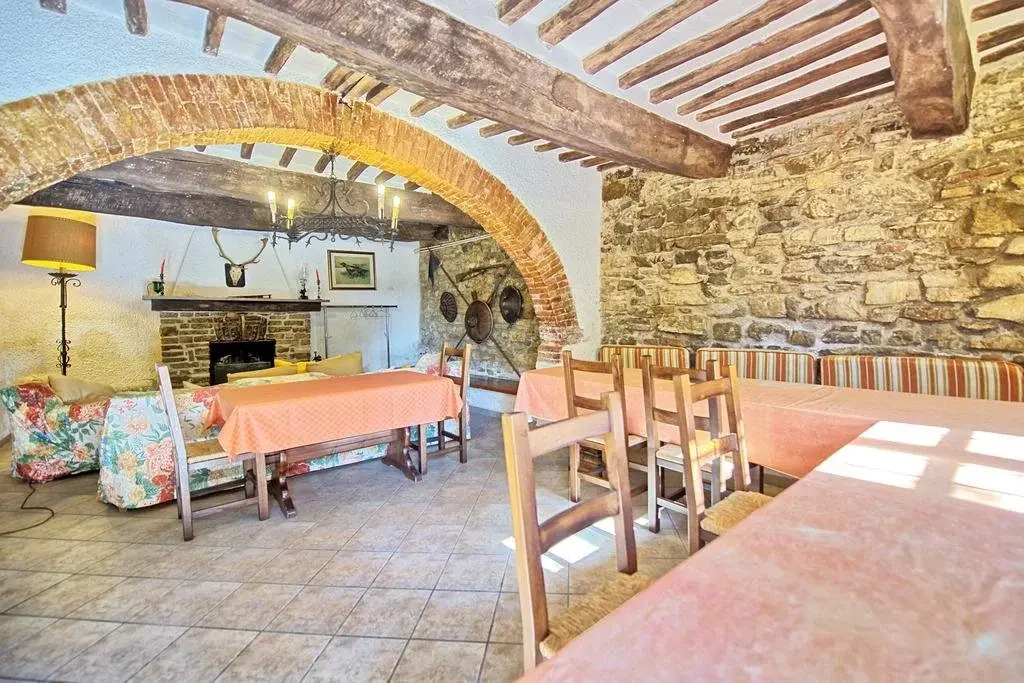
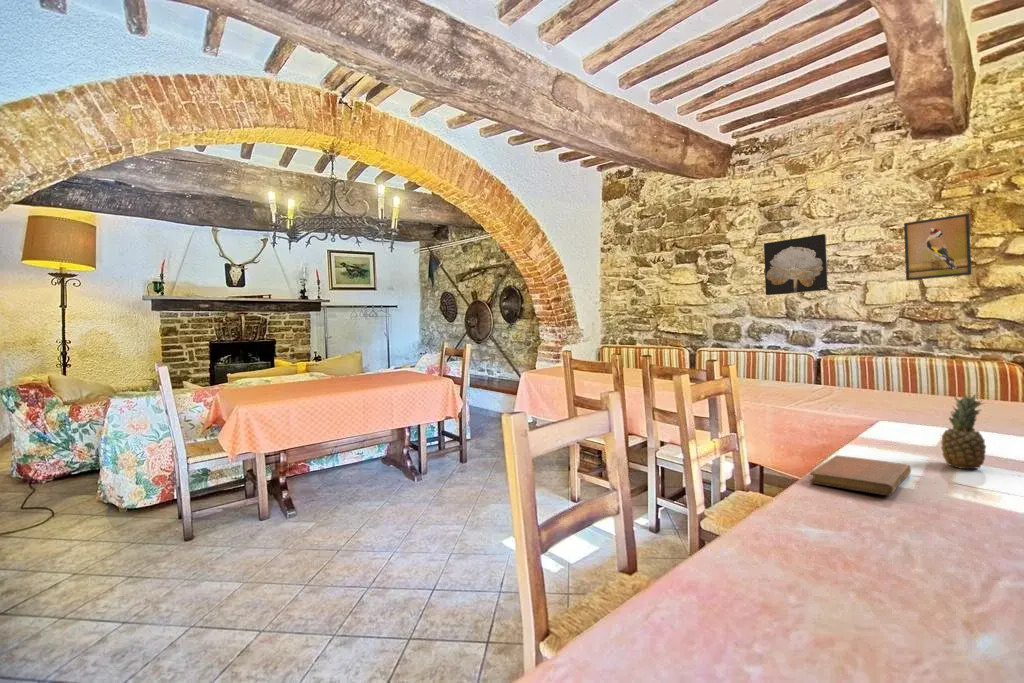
+ wall art [763,233,829,296]
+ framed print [903,212,972,282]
+ notebook [809,454,912,497]
+ fruit [940,392,987,470]
